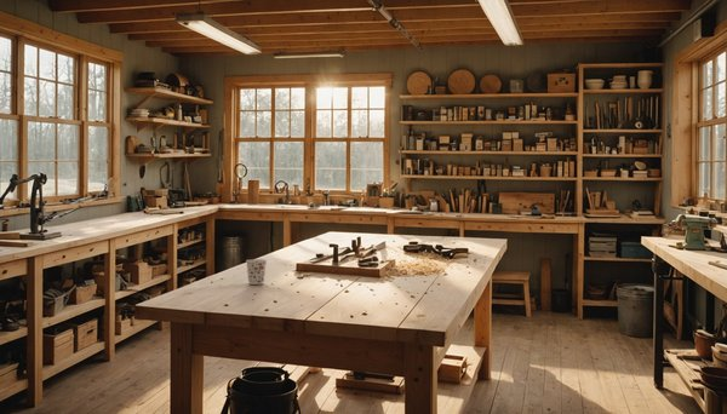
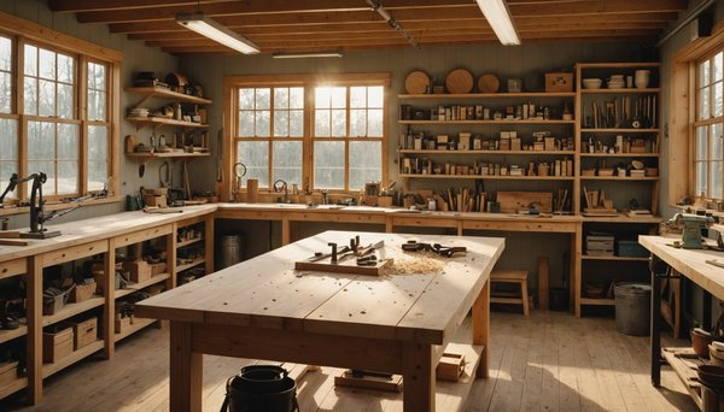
- cup [245,258,268,286]
